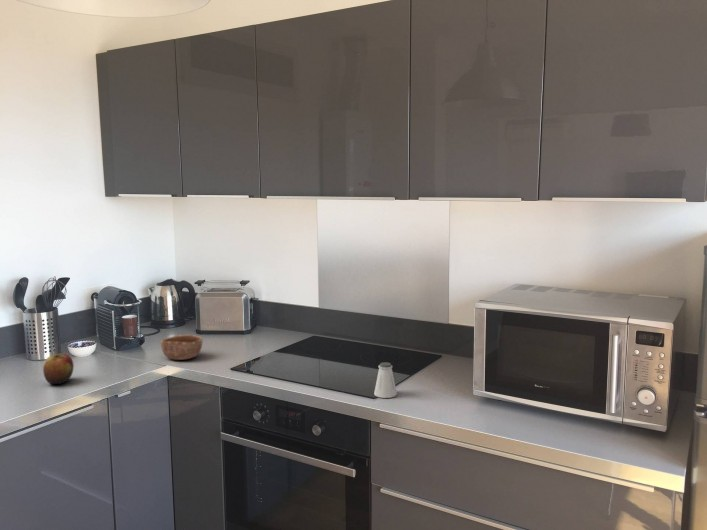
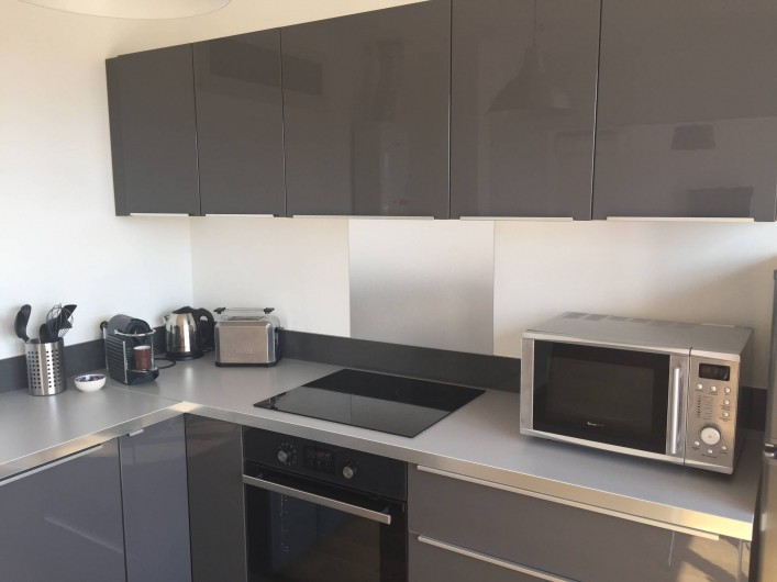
- apple [42,353,75,385]
- bowl [160,334,203,361]
- saltshaker [373,361,398,399]
